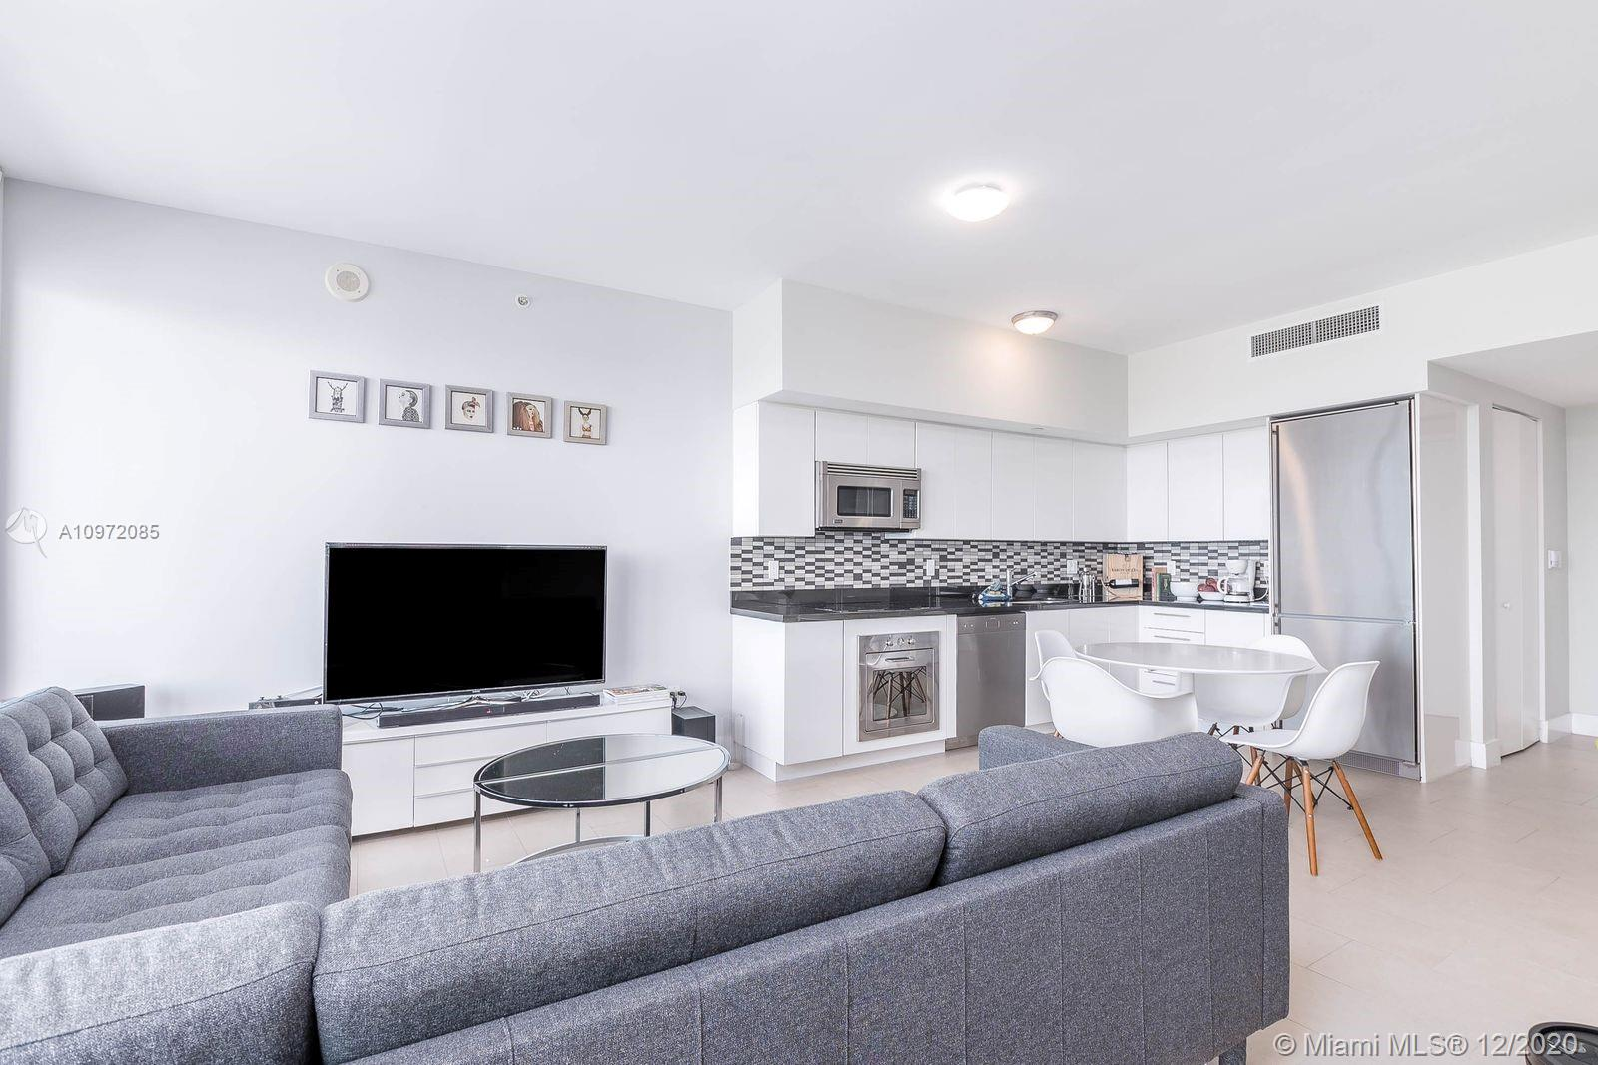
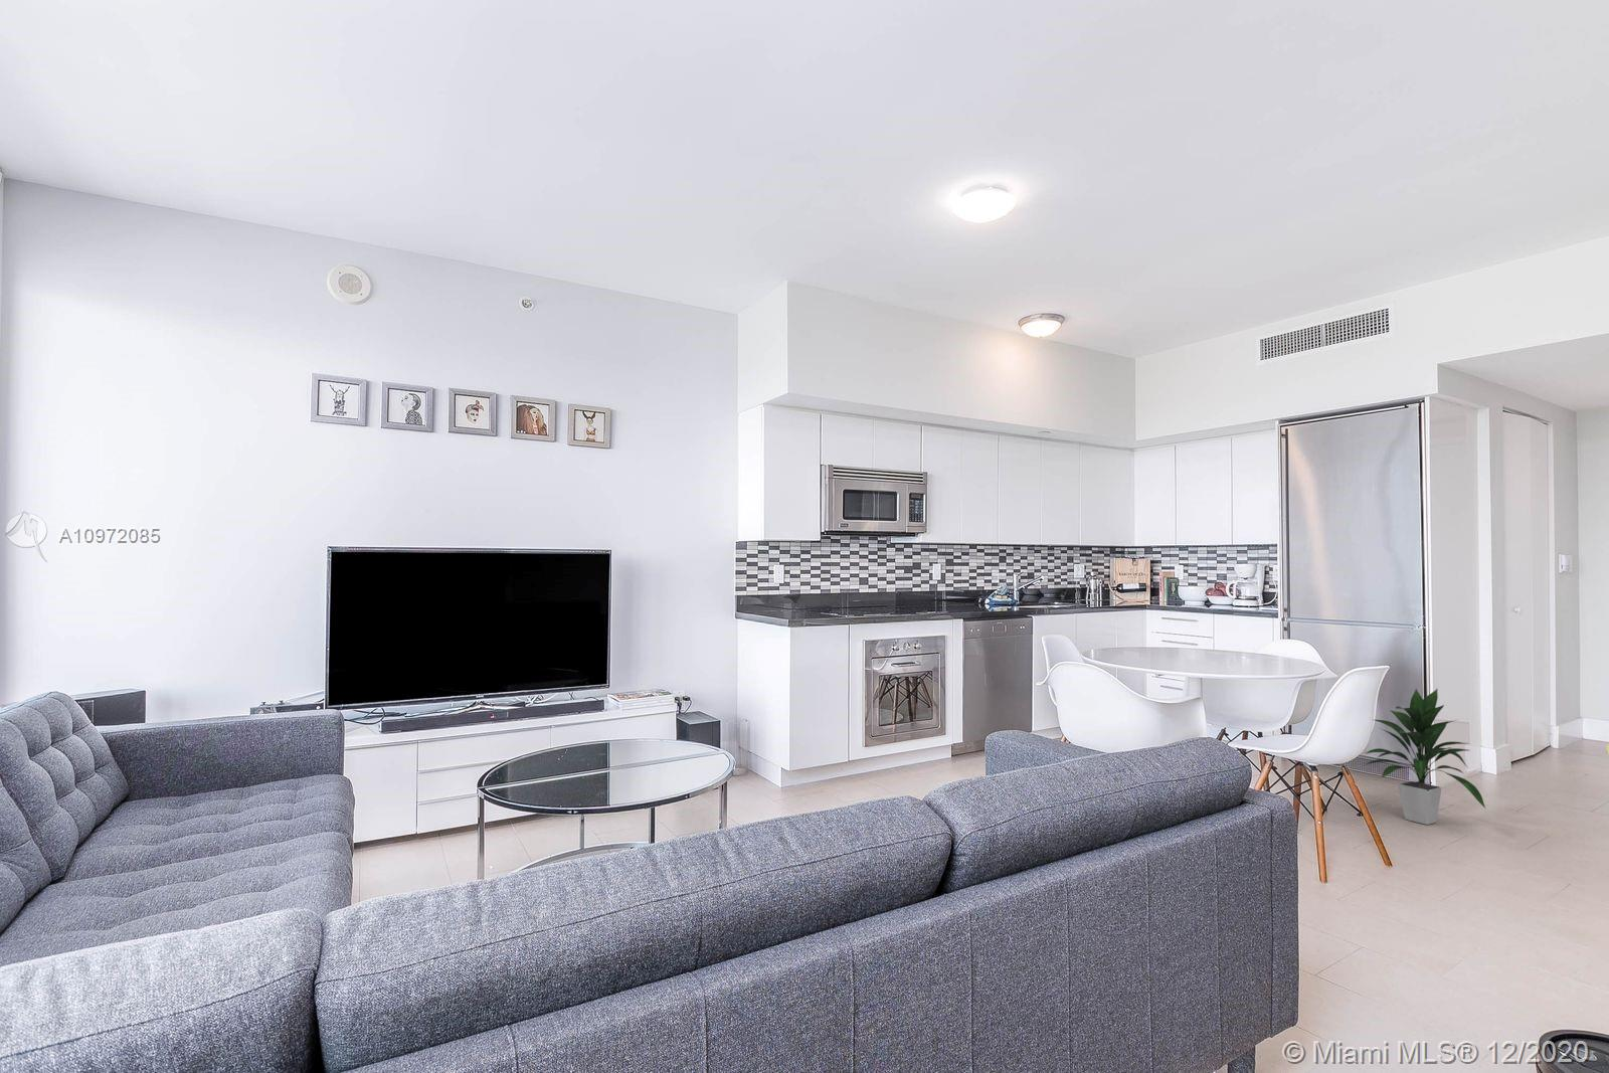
+ indoor plant [1361,687,1487,825]
